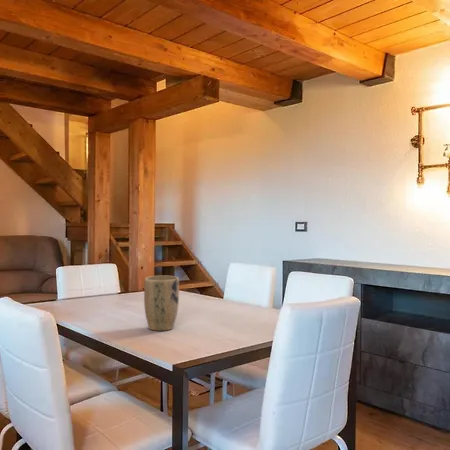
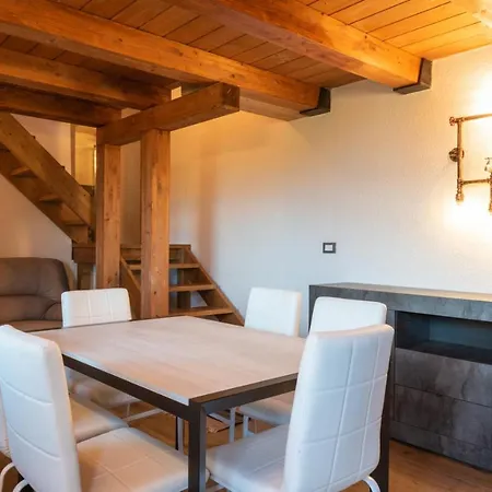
- plant pot [143,275,180,332]
